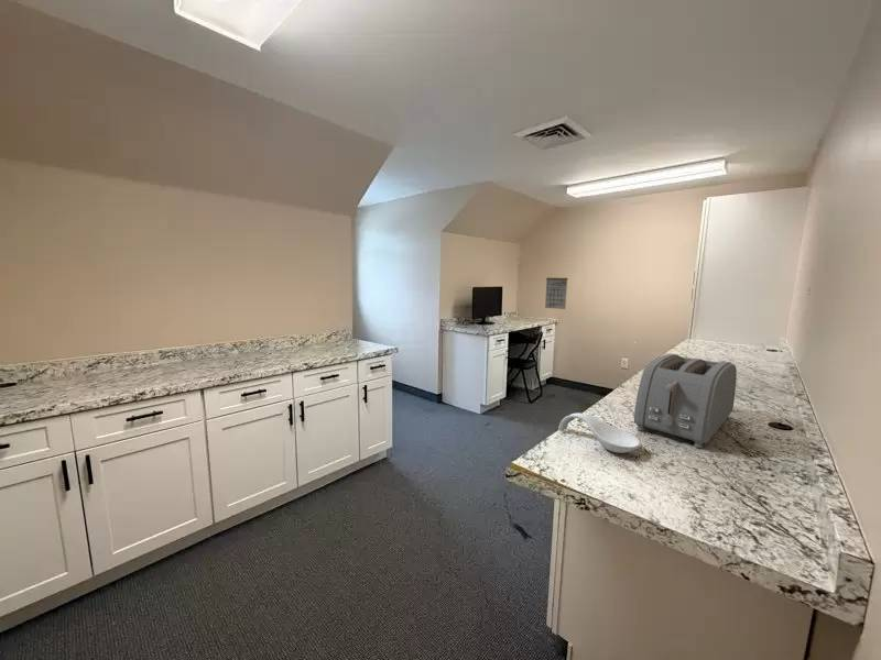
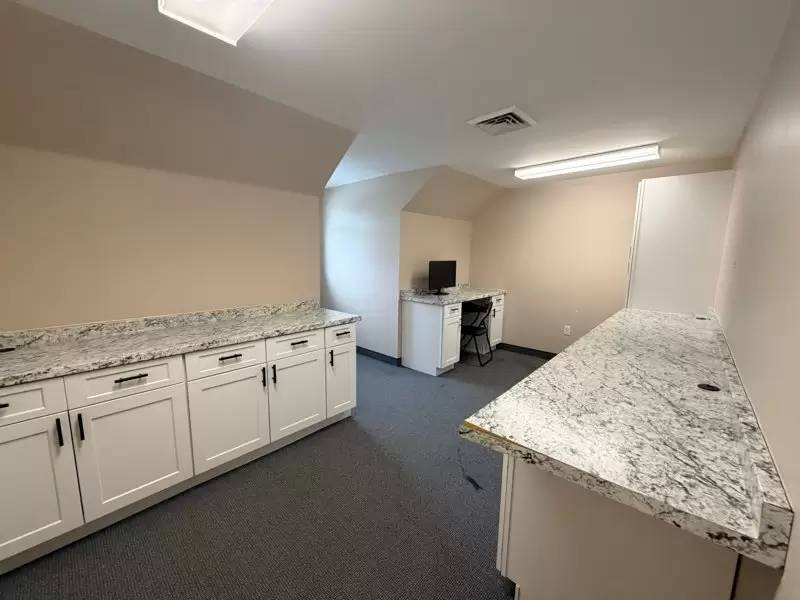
- calendar [544,273,569,310]
- spoon rest [557,413,641,454]
- toaster [633,353,738,449]
